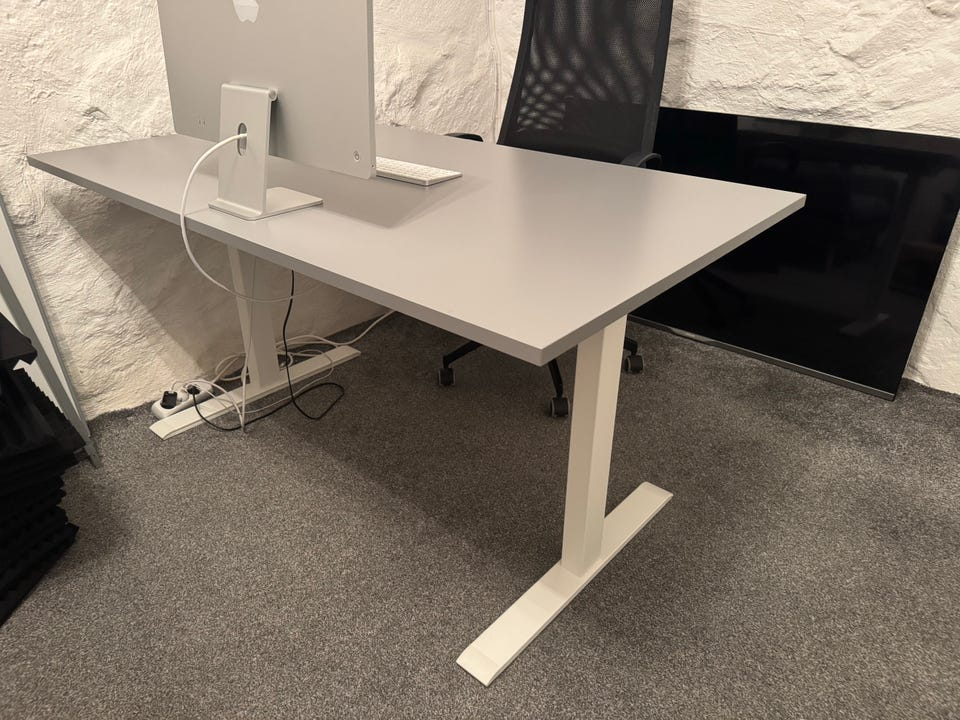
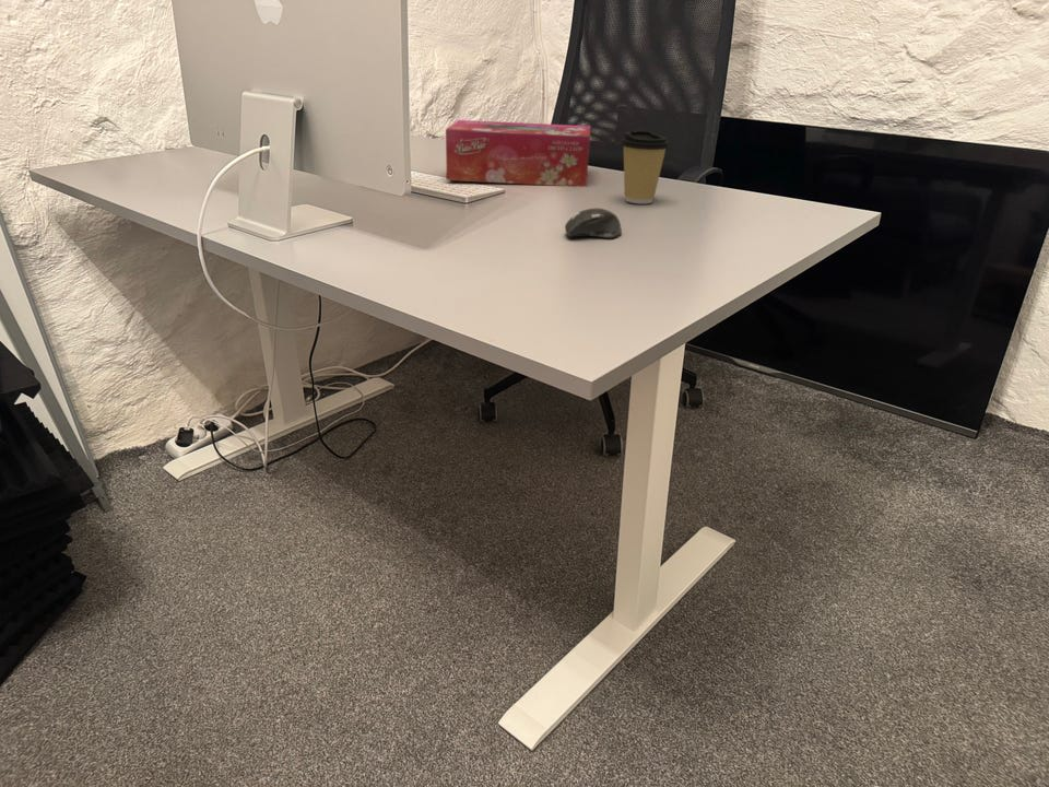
+ computer mouse [564,208,623,239]
+ tissue box [445,119,592,188]
+ coffee cup [618,130,671,204]
